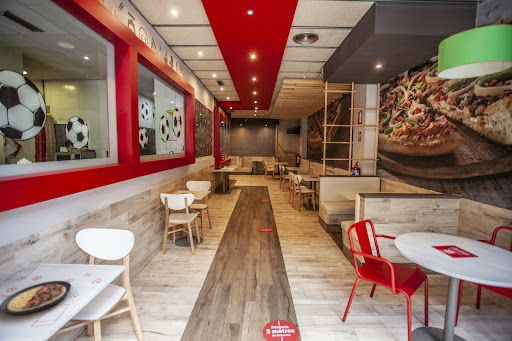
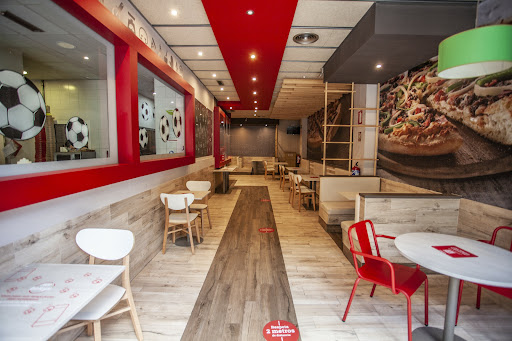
- plate [0,280,72,316]
